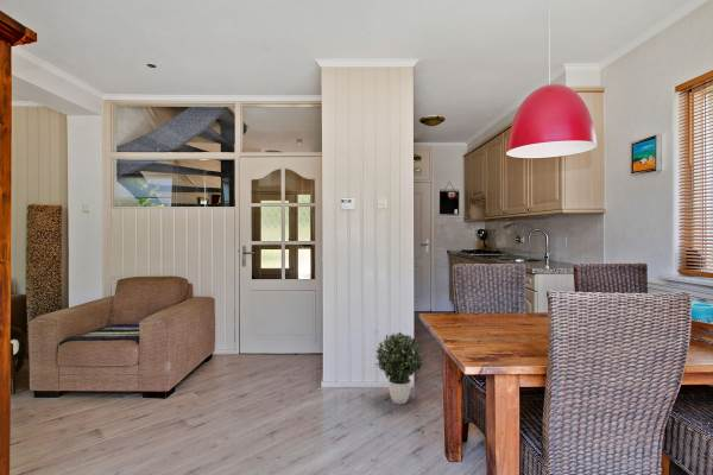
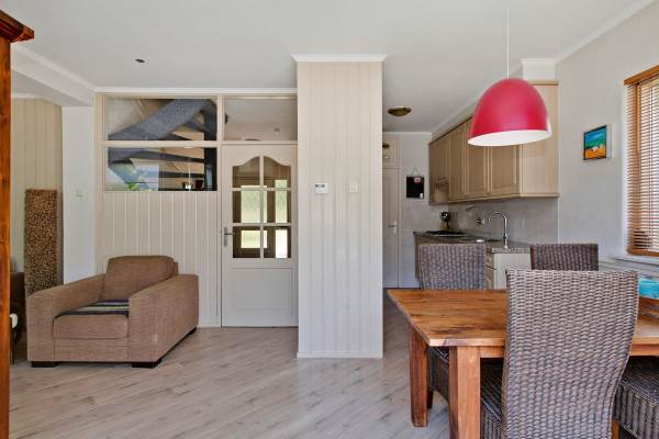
- potted plant [374,331,424,405]
